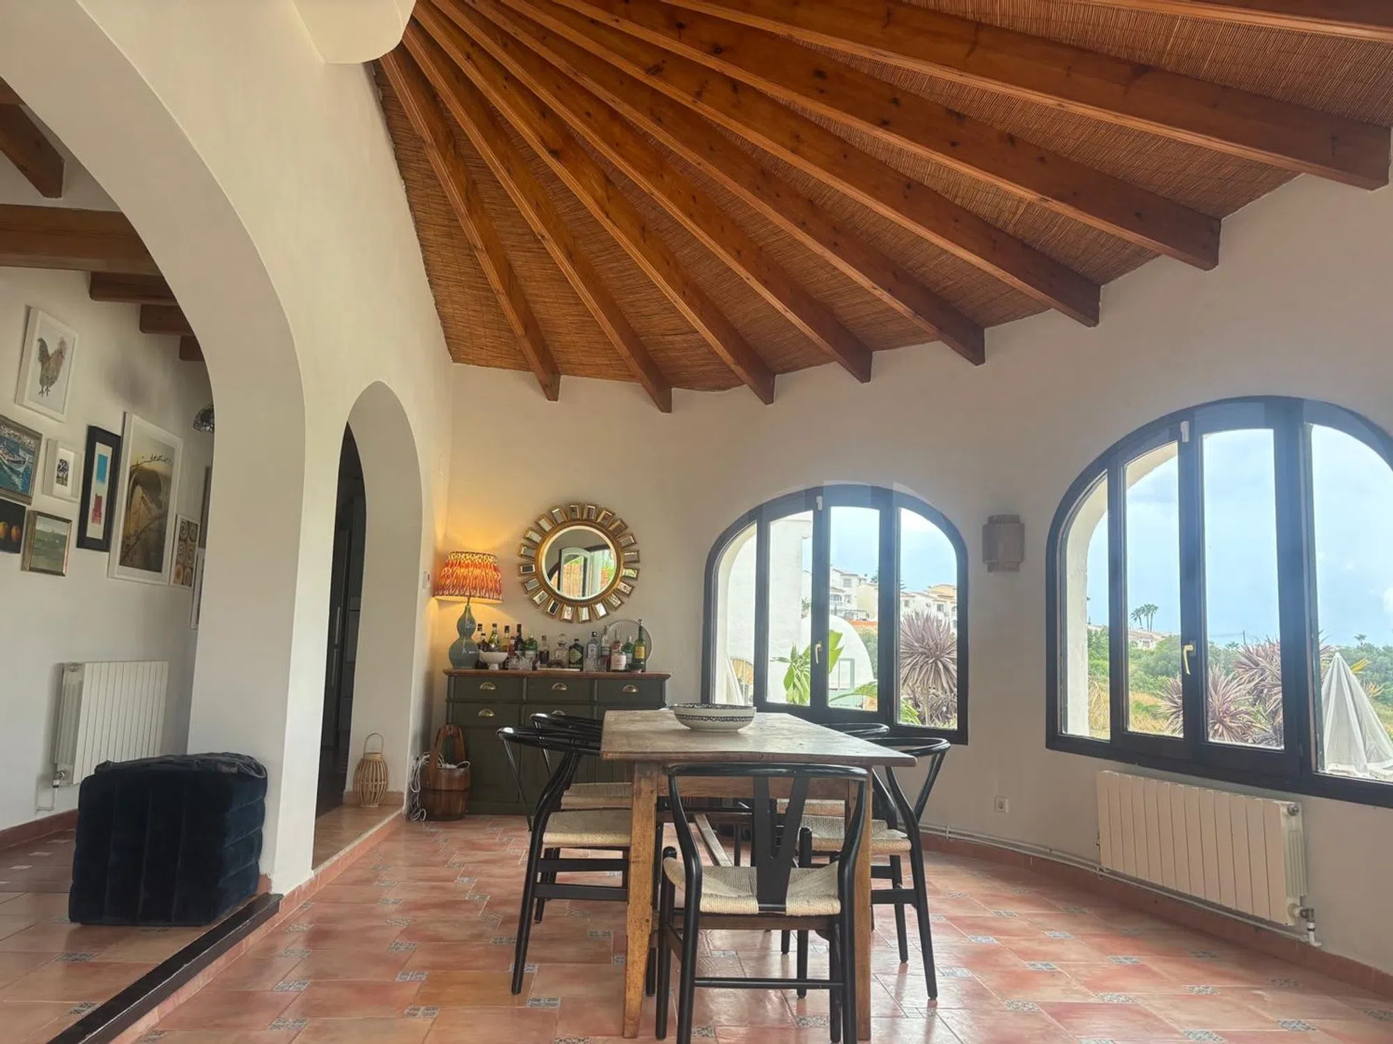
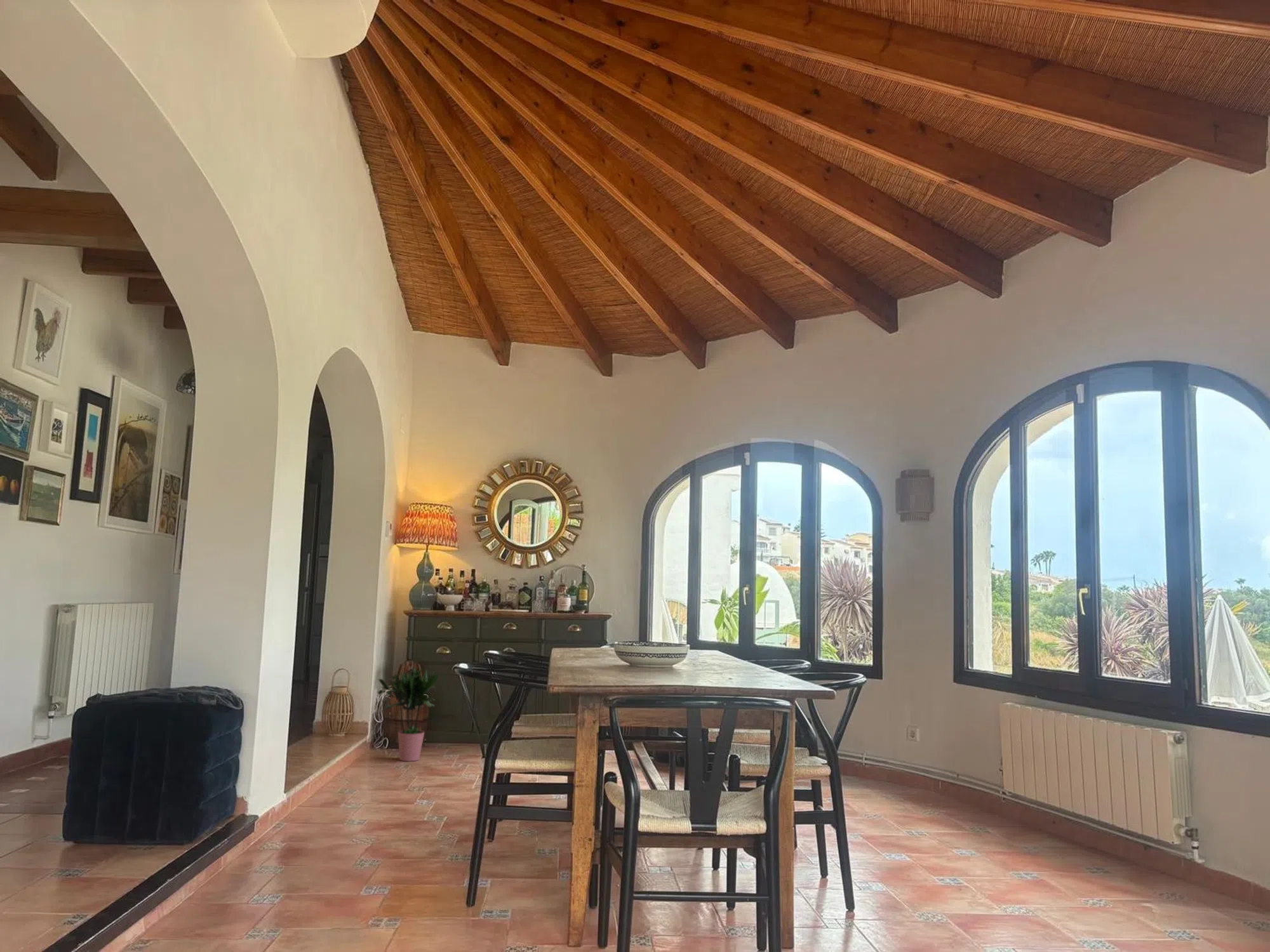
+ potted plant [376,666,440,762]
